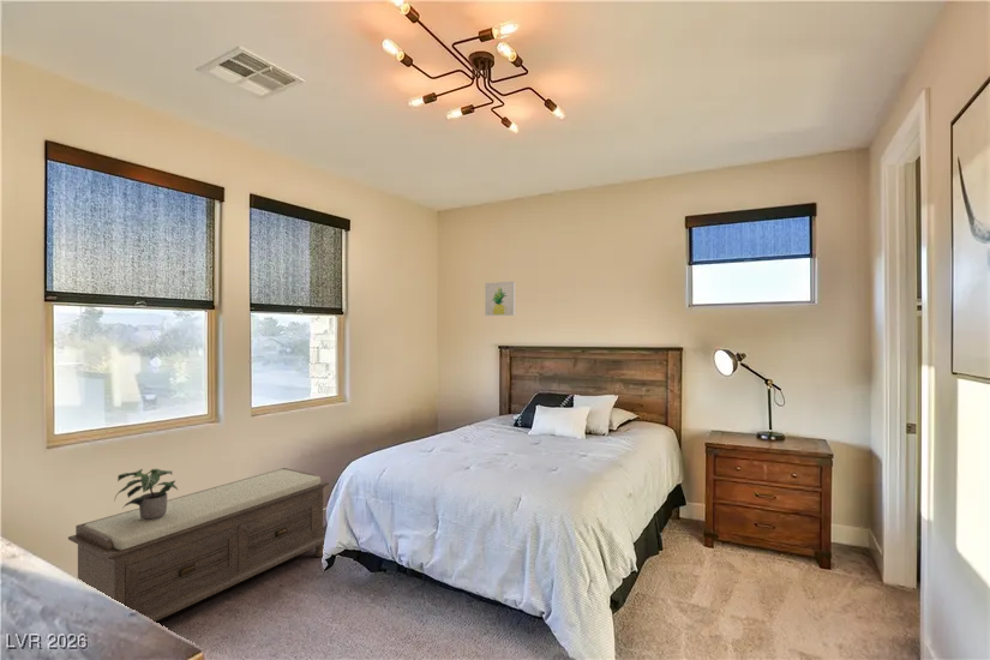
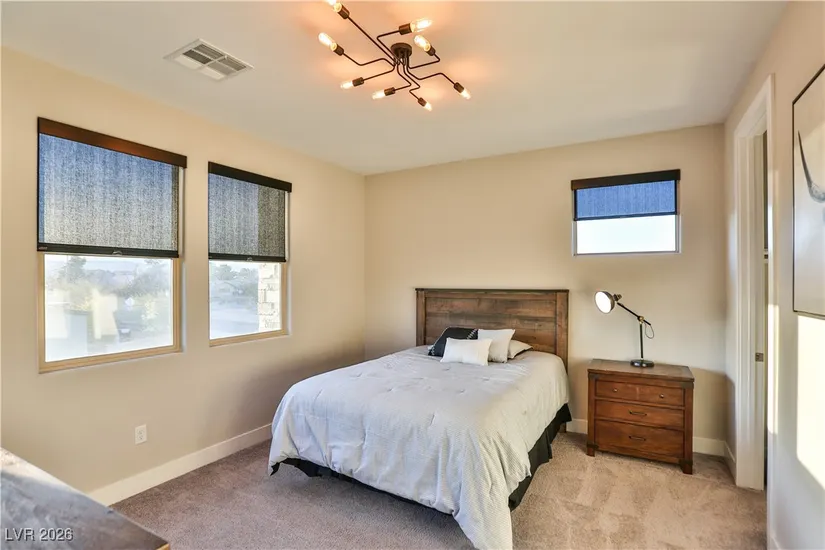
- wall art [484,281,516,317]
- potted plant [113,468,179,521]
- bench [67,467,330,623]
